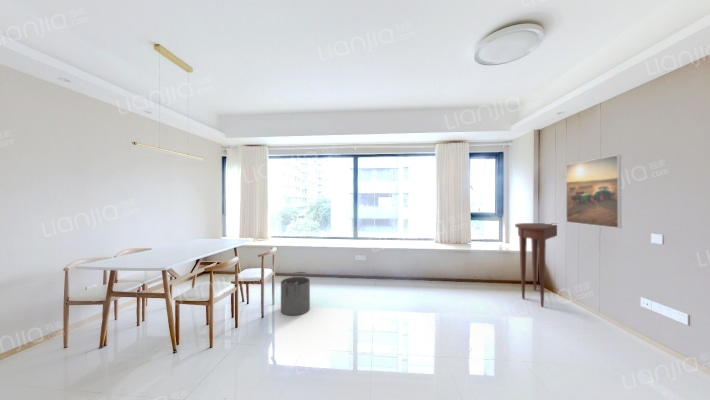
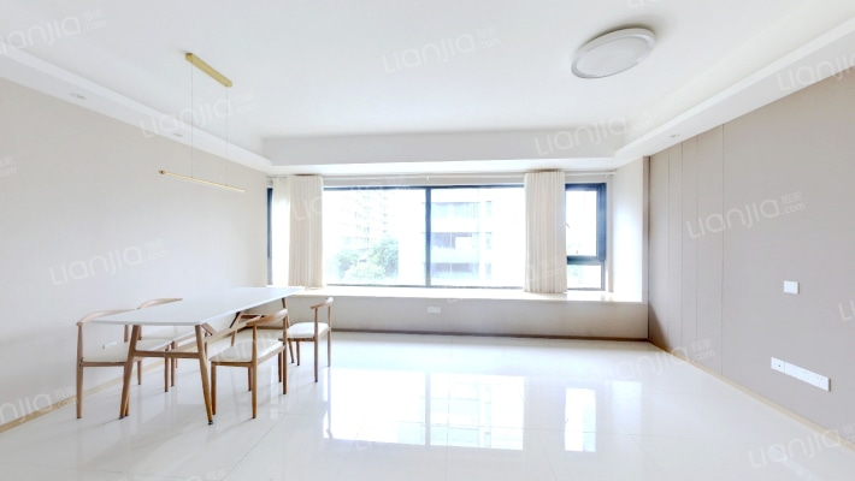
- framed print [565,154,622,229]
- bucket [280,271,311,316]
- console table [514,222,559,307]
